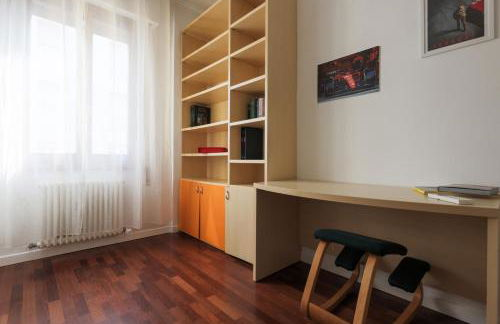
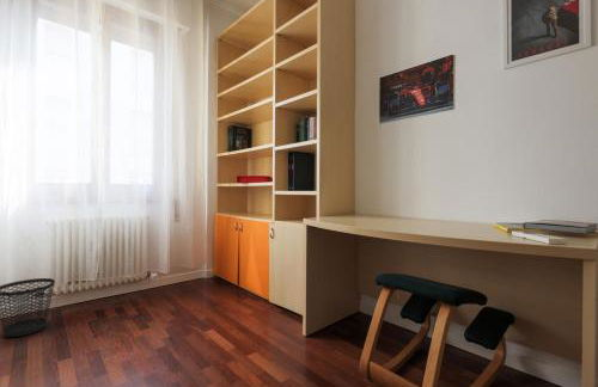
+ wastebasket [0,277,56,338]
